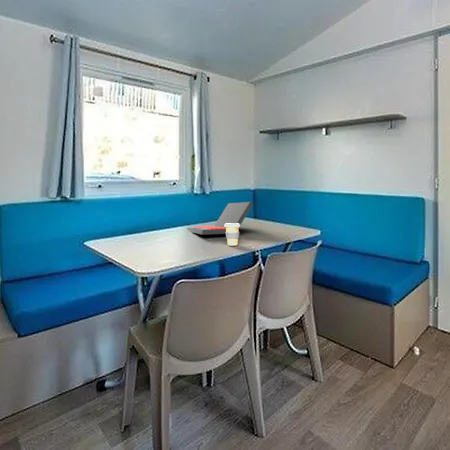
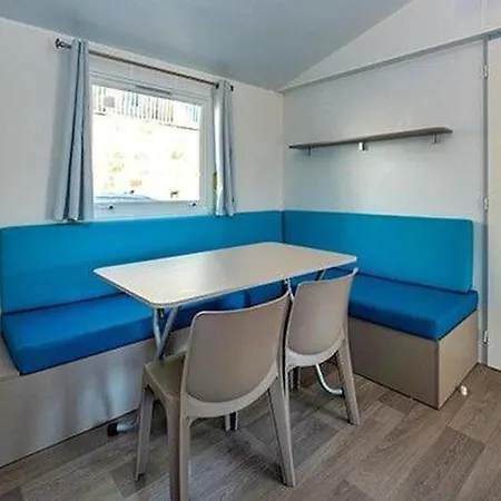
- coffee cup [224,223,241,246]
- laptop [186,201,254,236]
